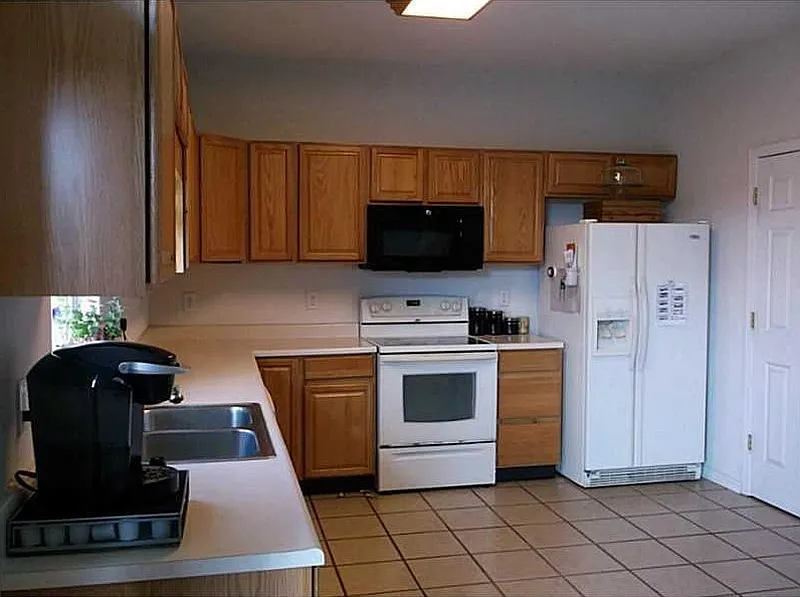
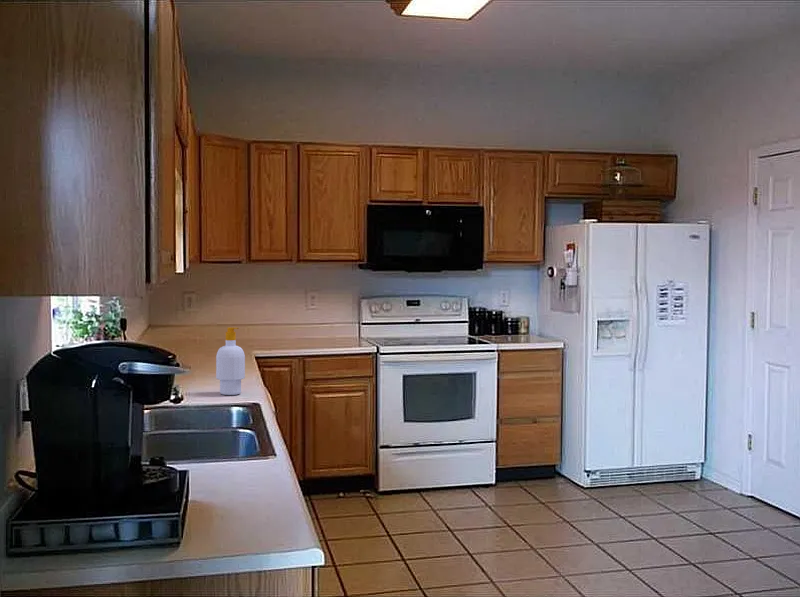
+ soap bottle [215,326,246,396]
